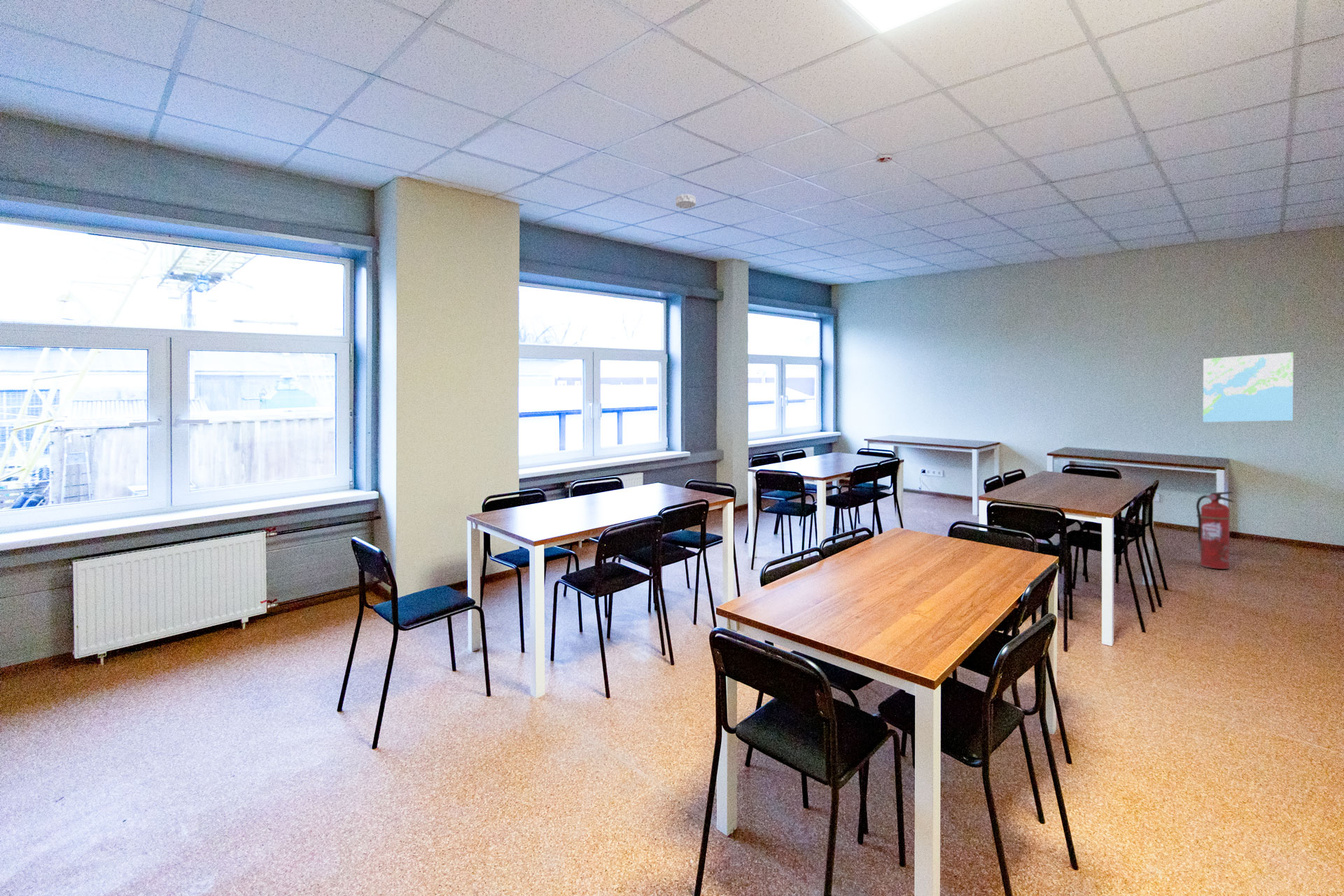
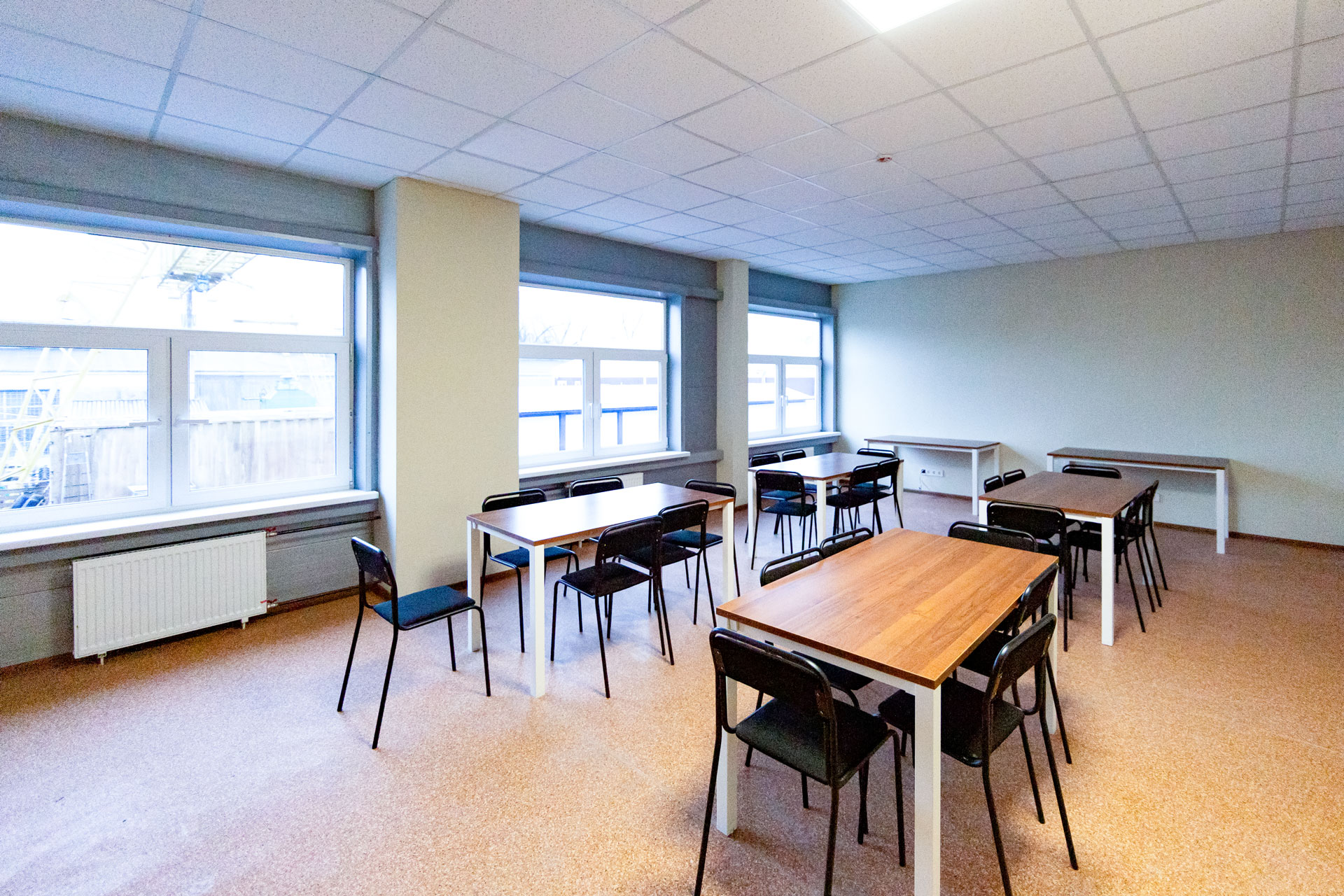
- map [1203,351,1294,423]
- fire extinguisher [1196,491,1235,570]
- smoke detector [675,193,696,209]
